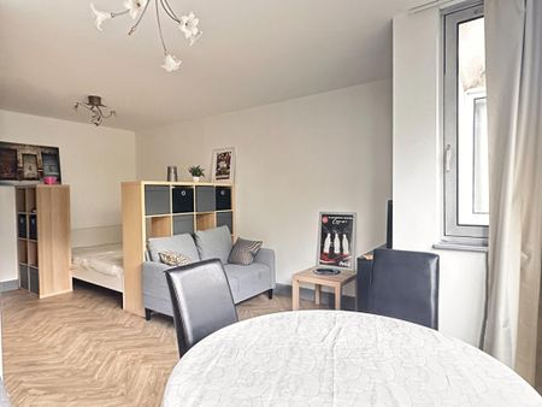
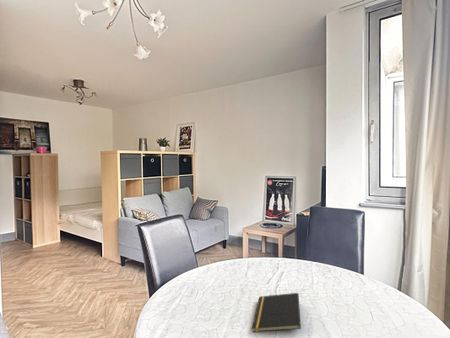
+ notepad [251,292,302,333]
